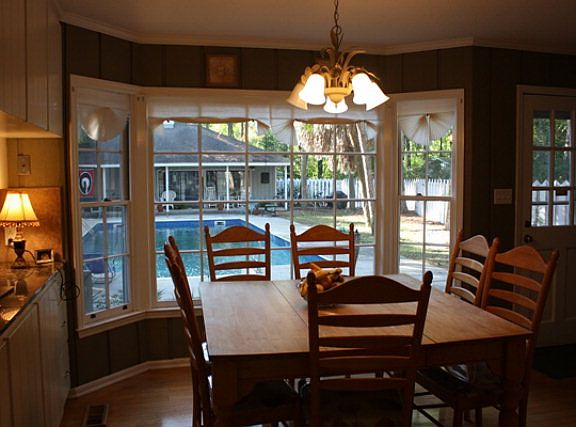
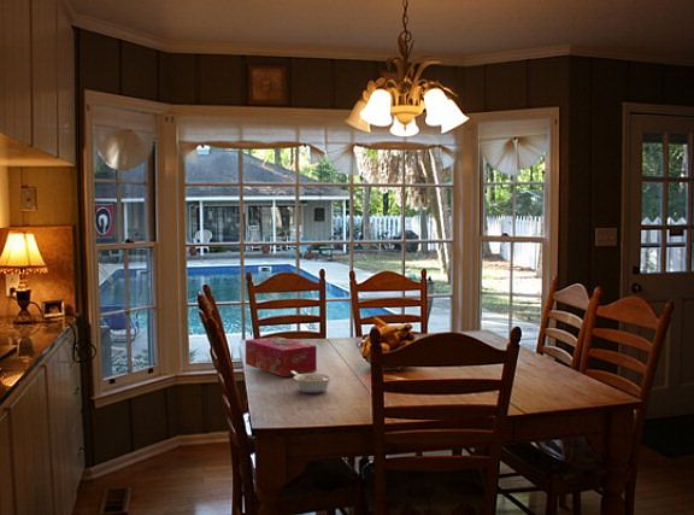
+ tissue box [245,335,318,378]
+ legume [292,371,334,394]
